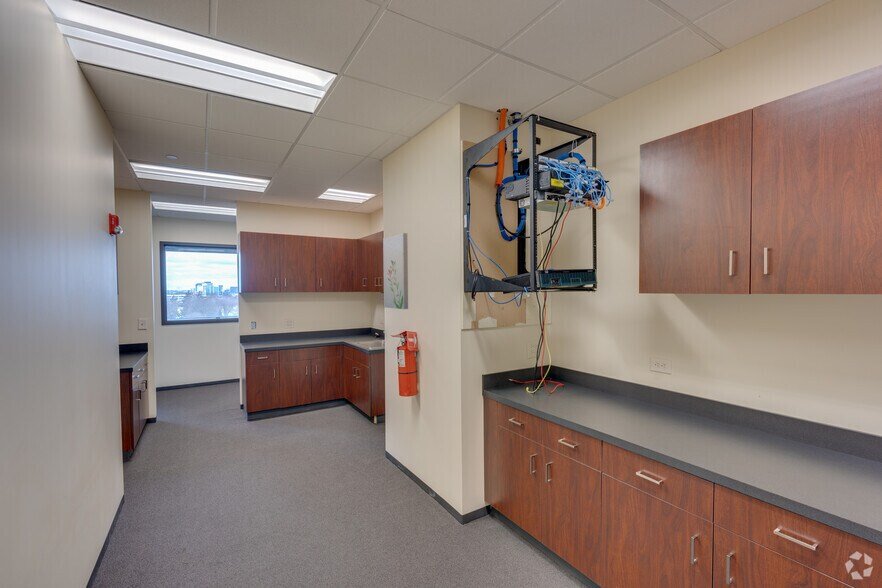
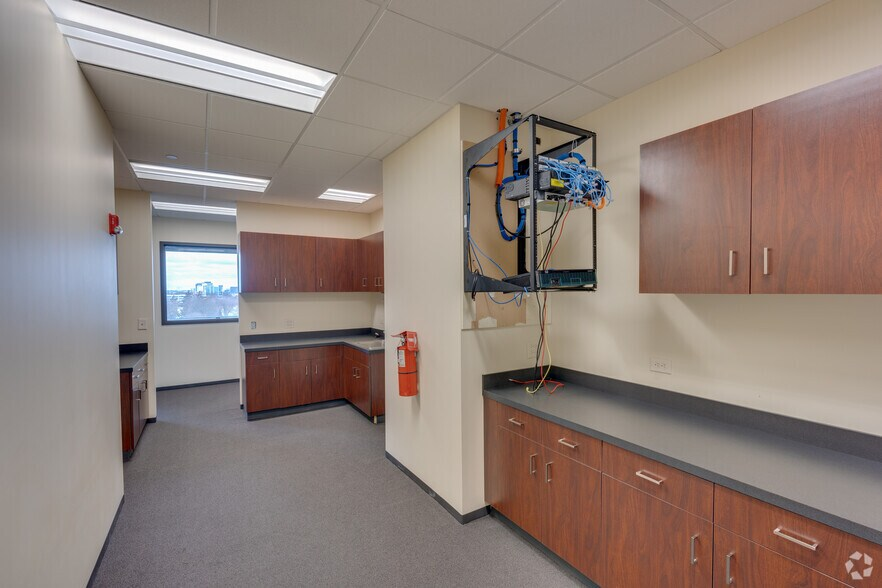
- wall art [382,232,409,310]
